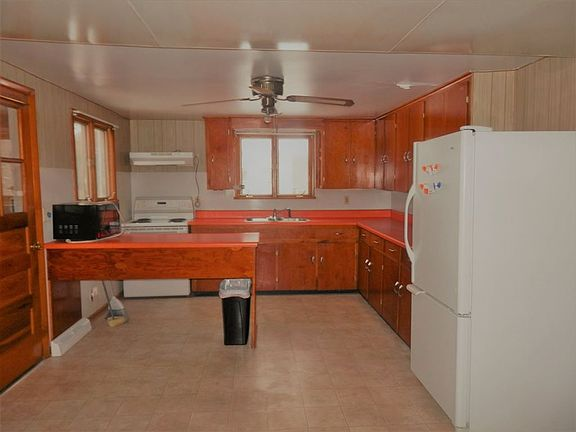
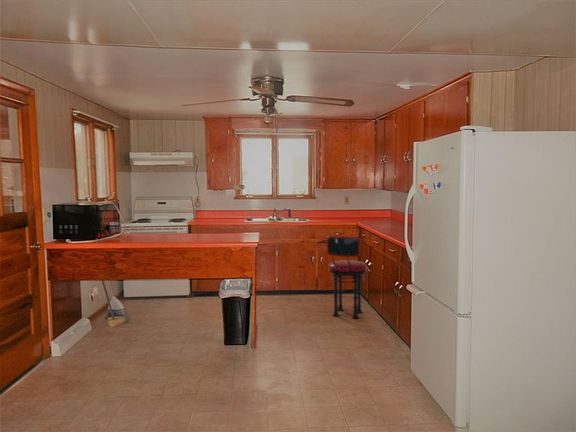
+ stool [326,235,368,319]
